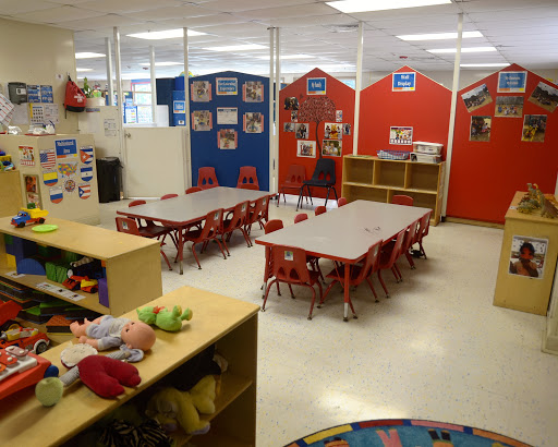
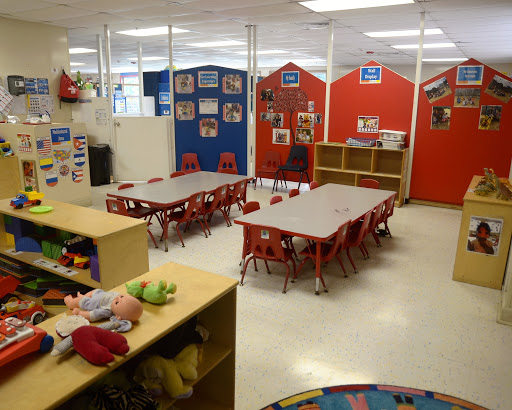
- apple [35,376,64,407]
